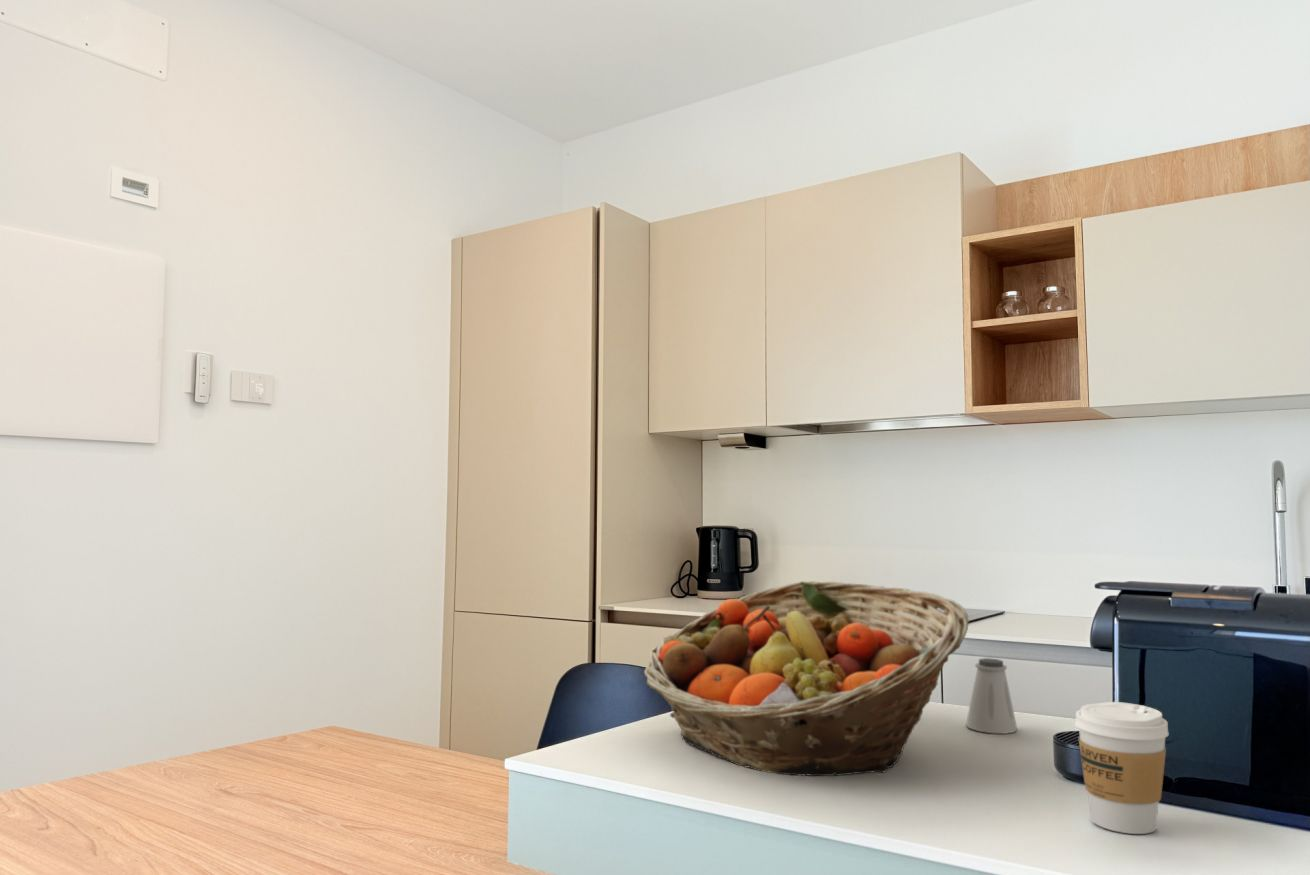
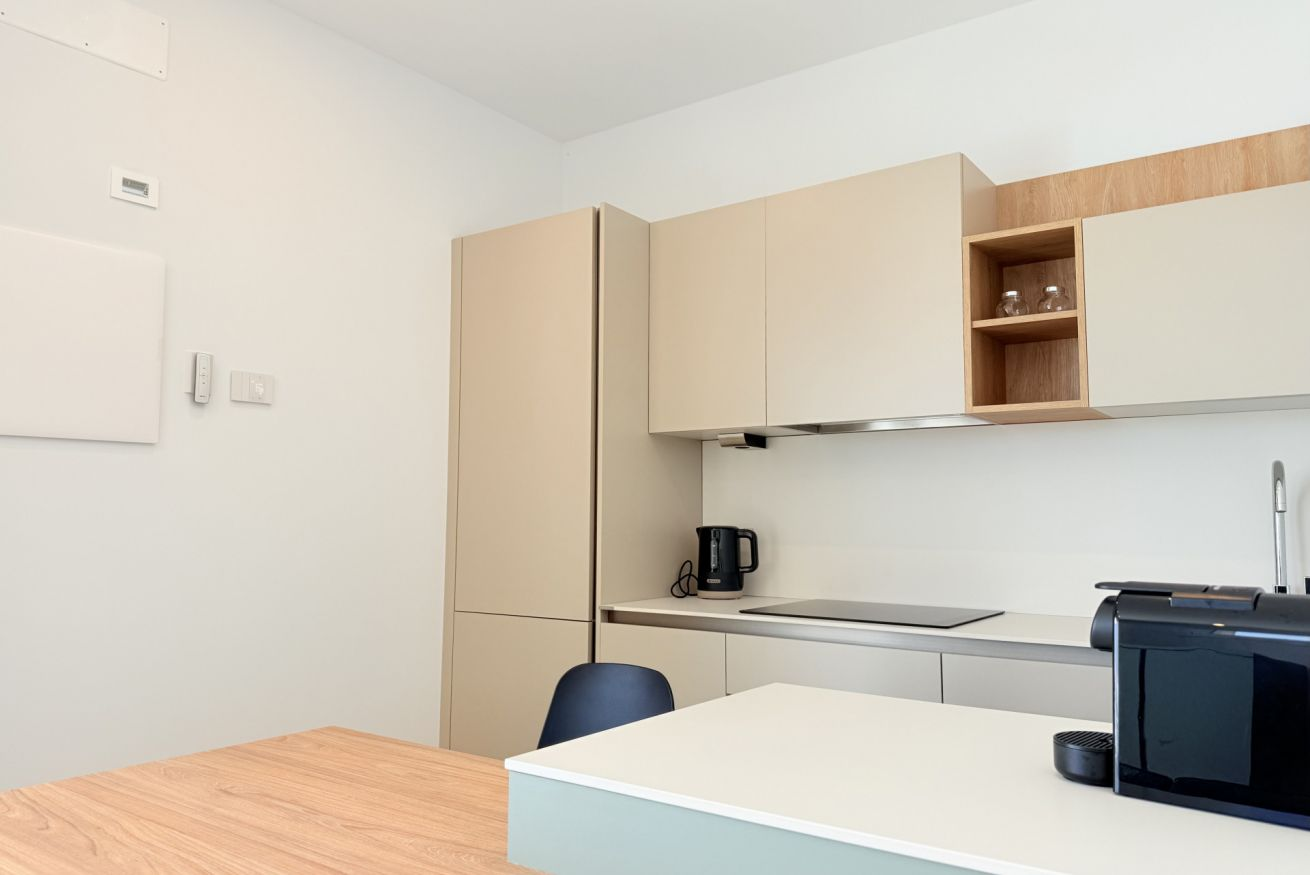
- saltshaker [965,657,1018,735]
- fruit basket [643,580,970,777]
- coffee cup [1074,701,1170,835]
